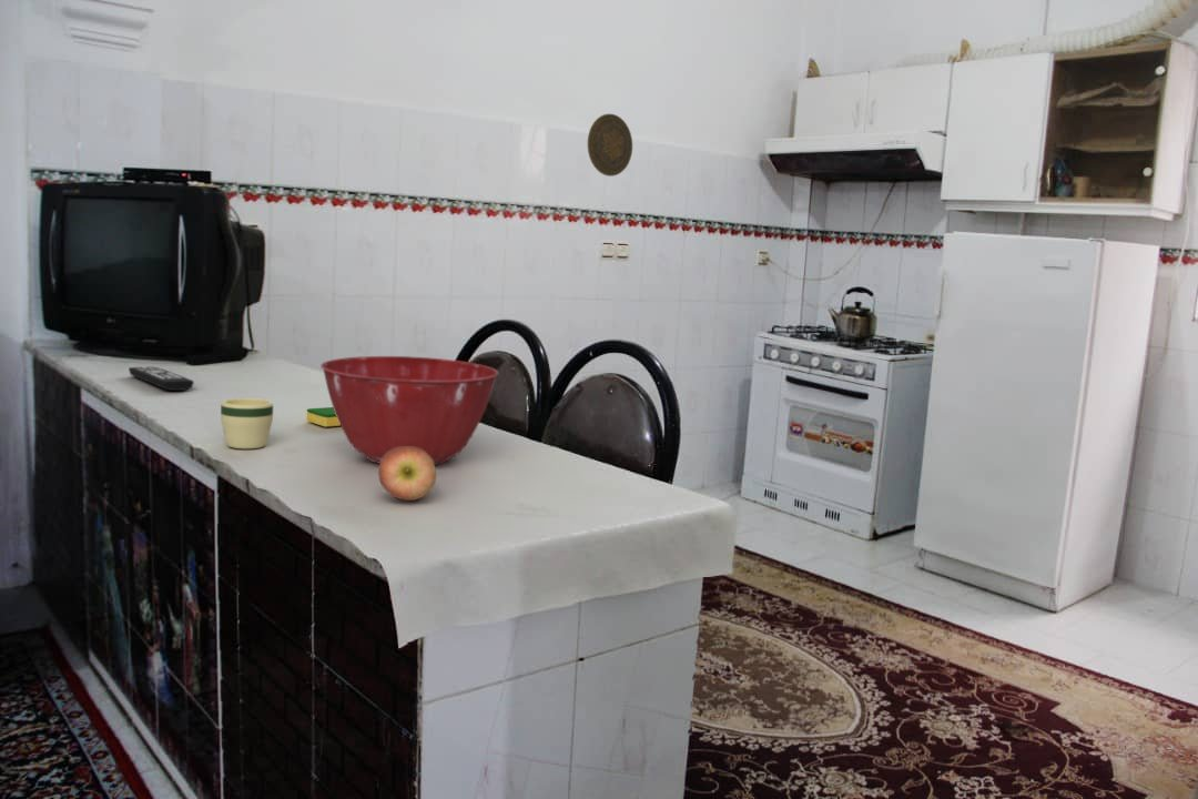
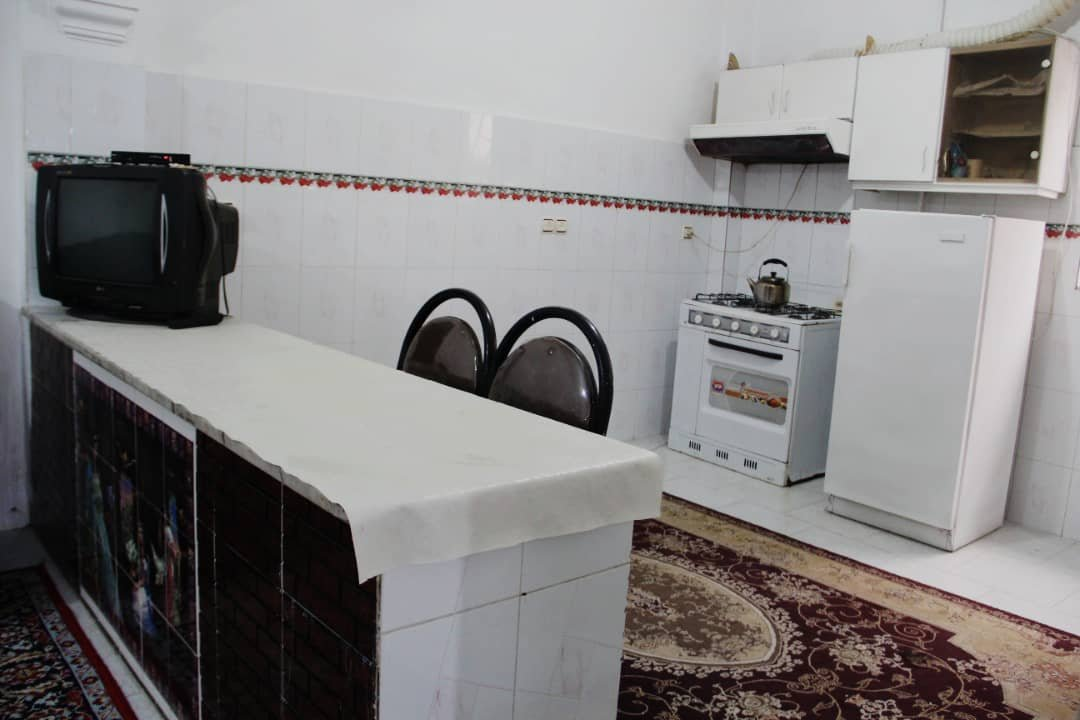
- dish sponge [305,406,341,428]
- mug [220,397,274,449]
- apple [377,447,437,502]
- decorative plate [587,113,633,178]
- mixing bowl [319,355,499,466]
- remote control [128,366,195,392]
